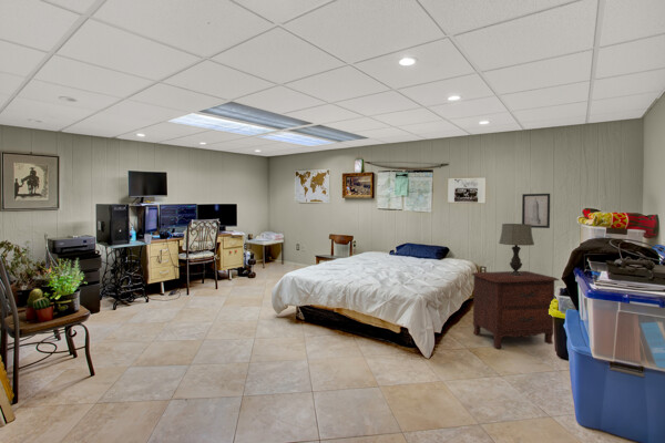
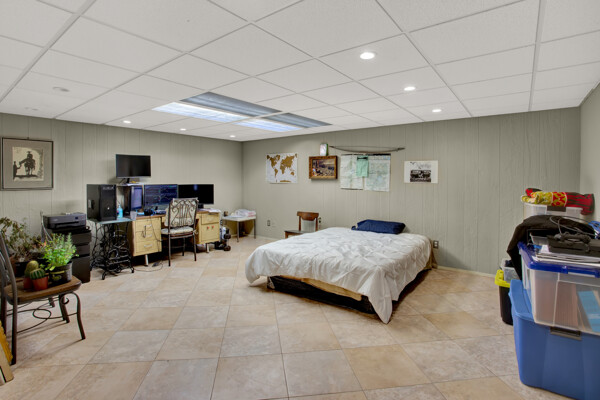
- nightstand [471,270,561,349]
- wall art [521,193,551,229]
- table lamp [498,223,535,276]
